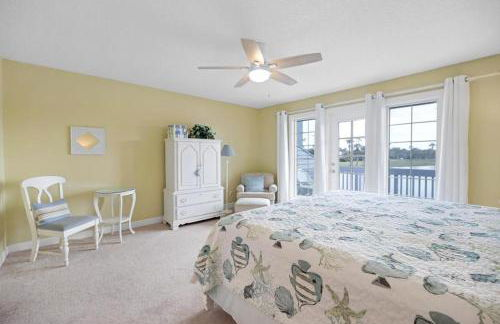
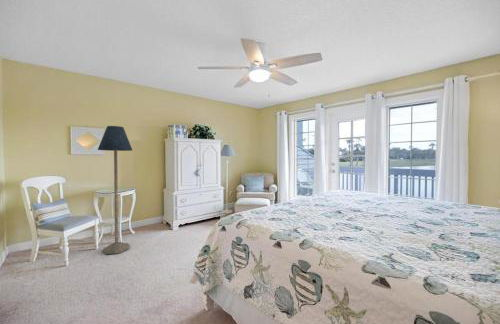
+ floor lamp [97,125,134,255]
